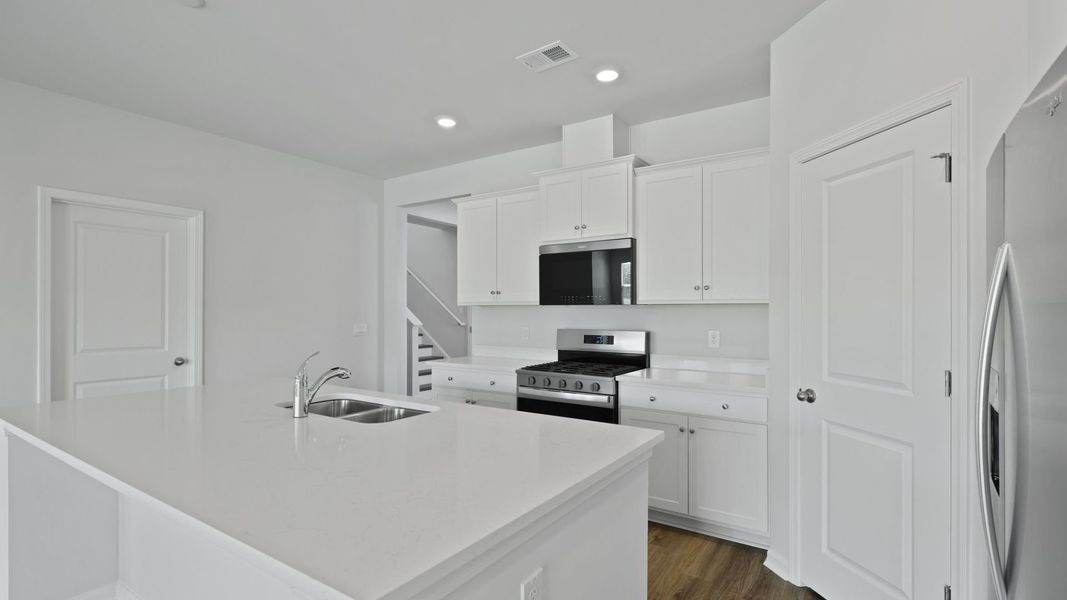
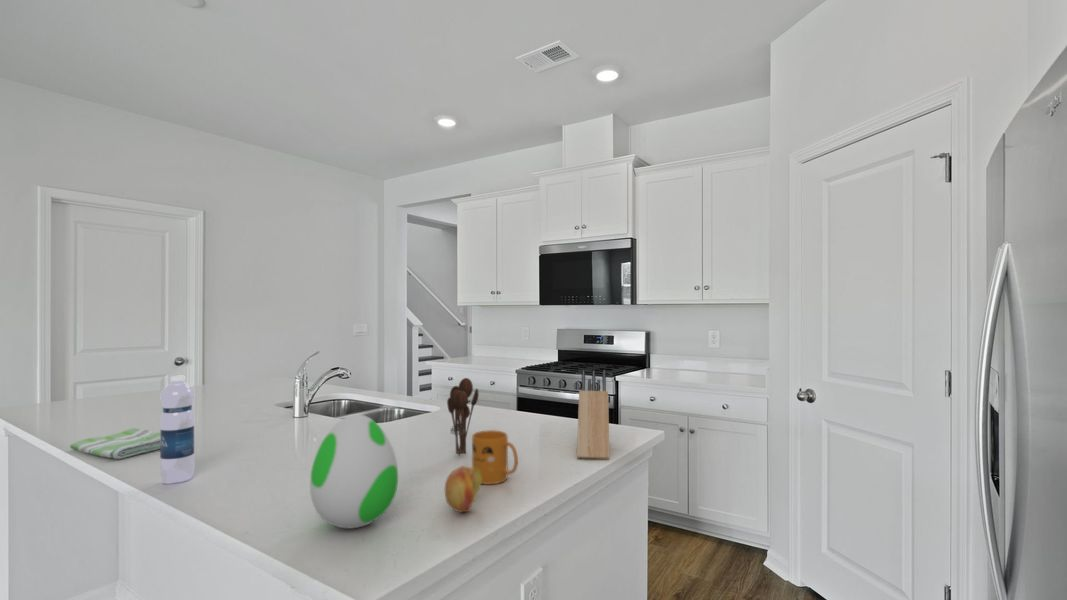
+ knife block [576,369,610,460]
+ mug [471,429,519,486]
+ water bottle [159,375,196,485]
+ fruit [444,465,482,514]
+ utensil holder [446,377,480,457]
+ decorative egg [309,413,399,529]
+ dish towel [69,427,160,460]
